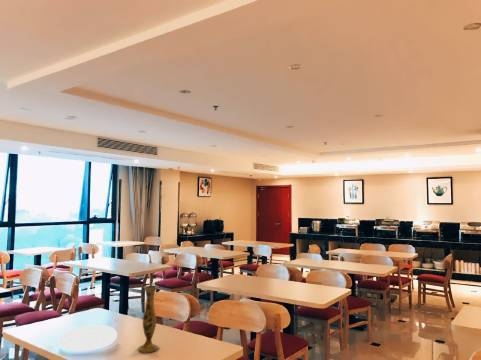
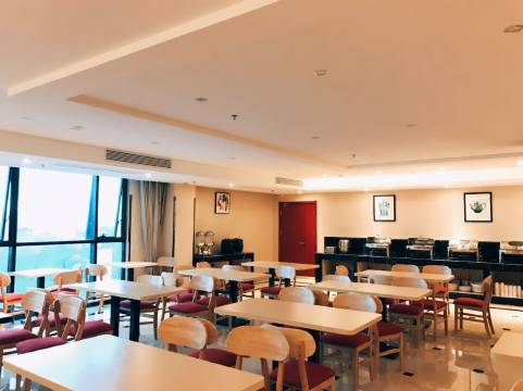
- plate [58,324,118,352]
- vase [137,284,160,353]
